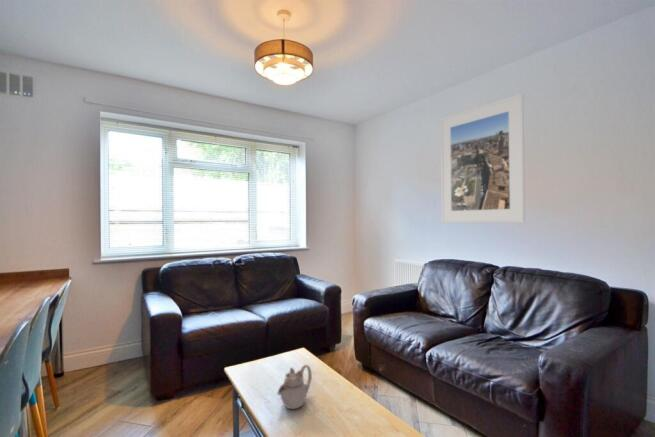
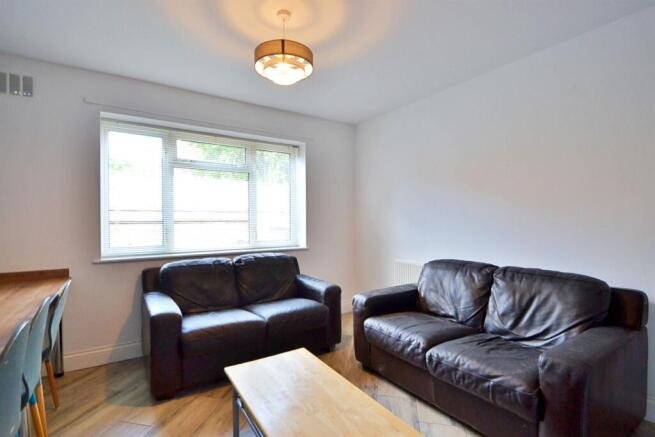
- teapot [277,364,313,410]
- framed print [439,93,526,224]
